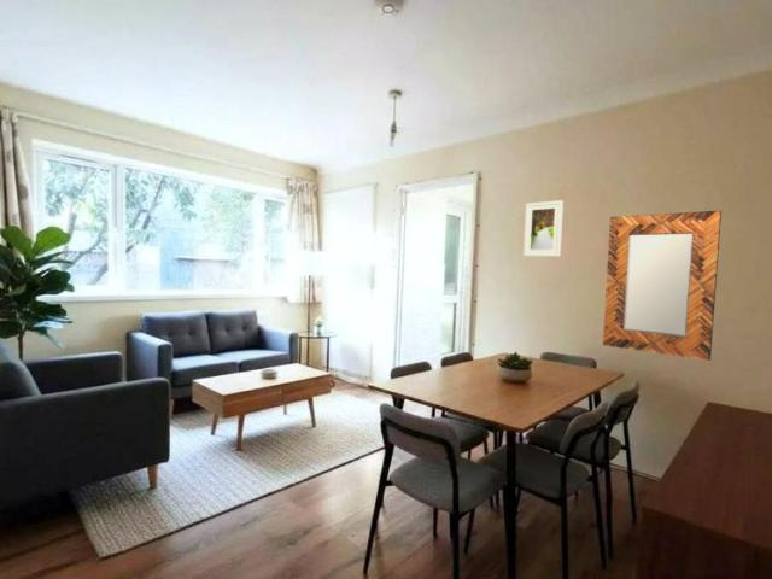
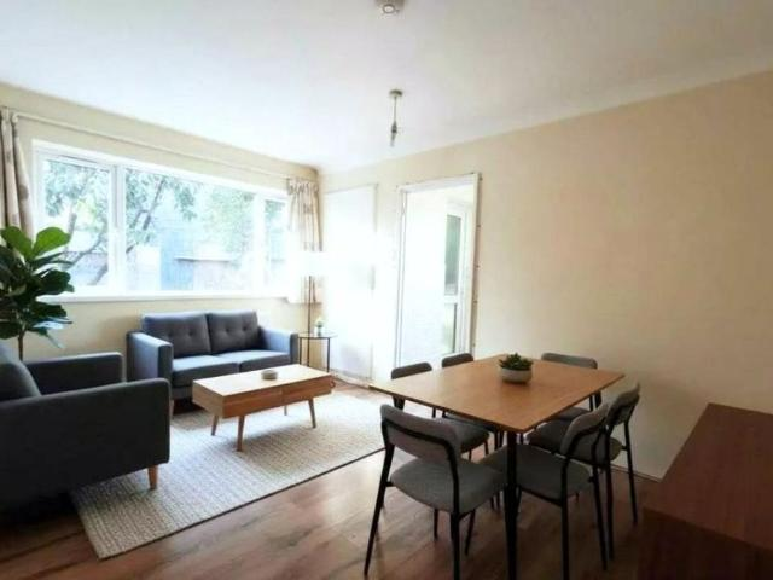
- home mirror [602,210,723,362]
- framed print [522,199,565,258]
